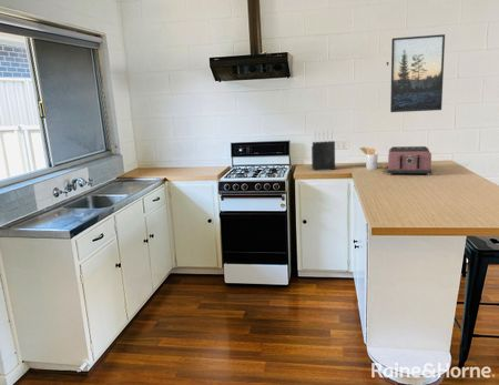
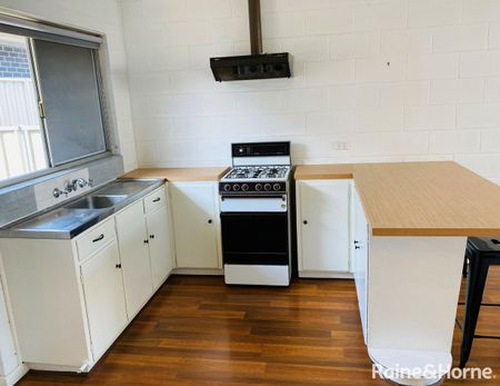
- utensil holder [358,146,379,171]
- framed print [389,33,446,113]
- knife block [310,126,336,172]
- toaster [387,145,432,176]
